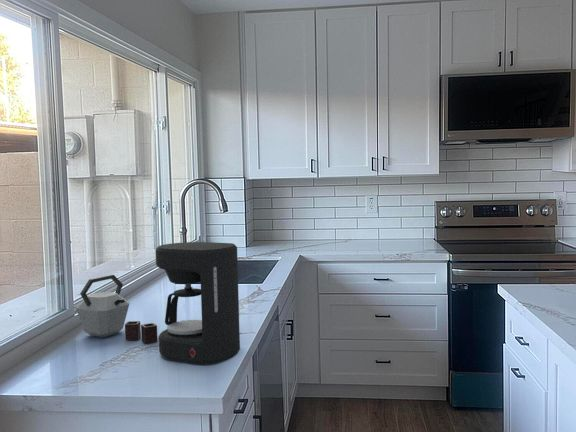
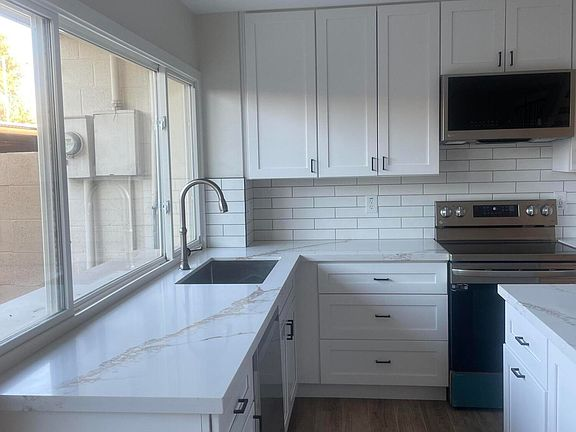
- kettle [75,274,159,344]
- coffee maker [154,241,241,365]
